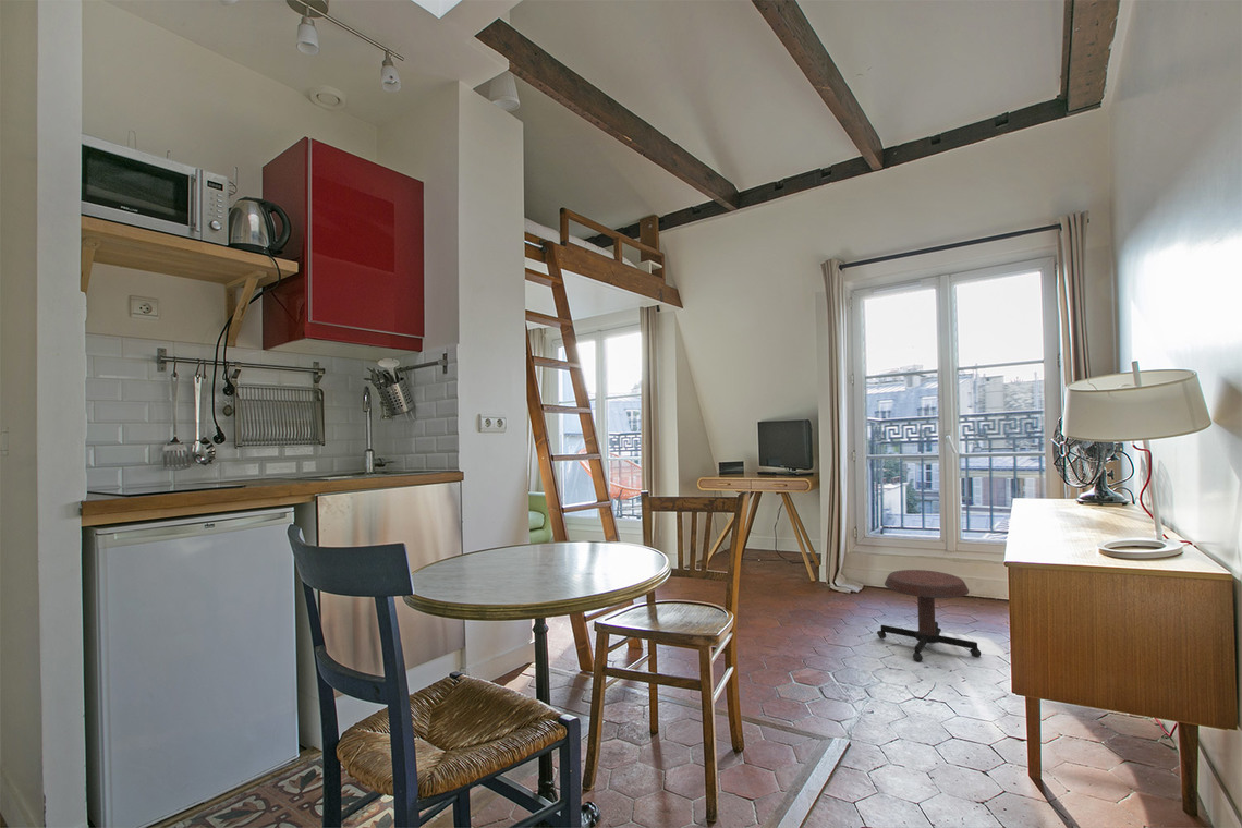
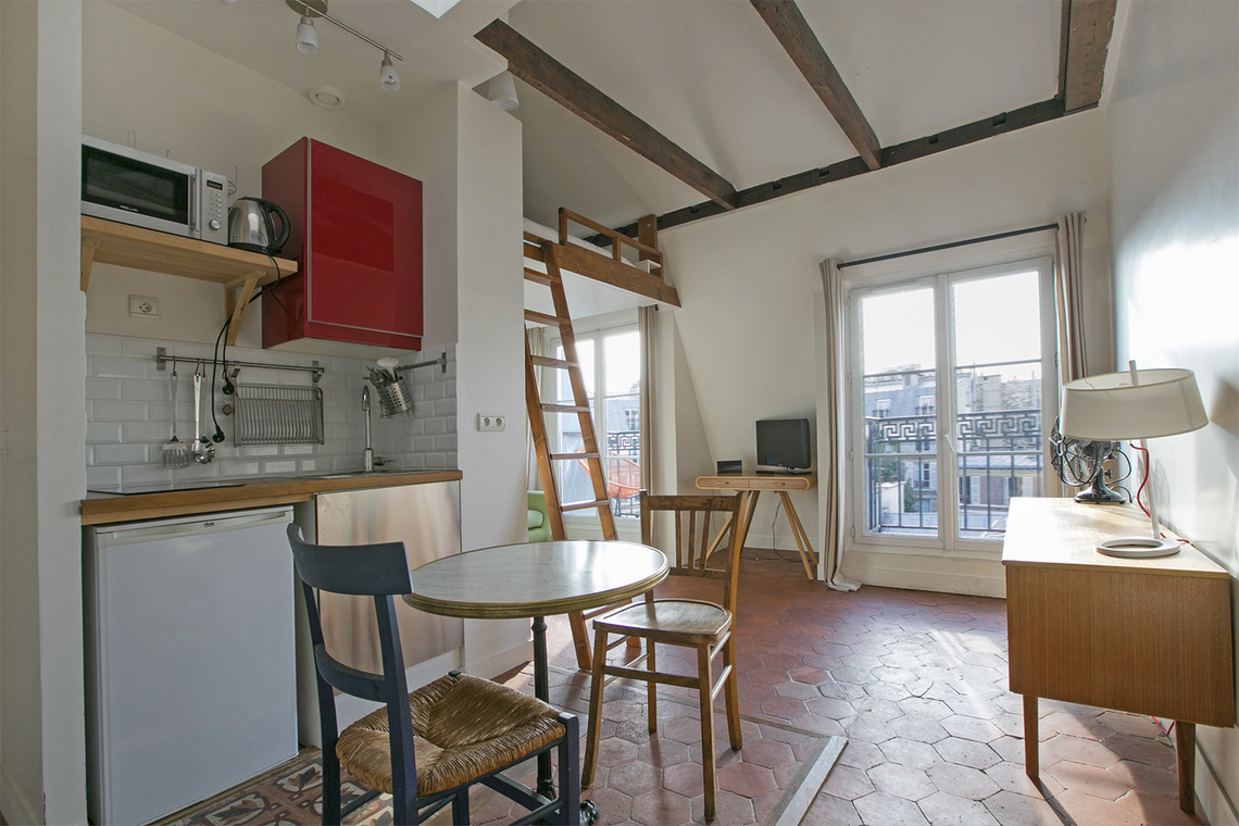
- stool [876,569,982,662]
